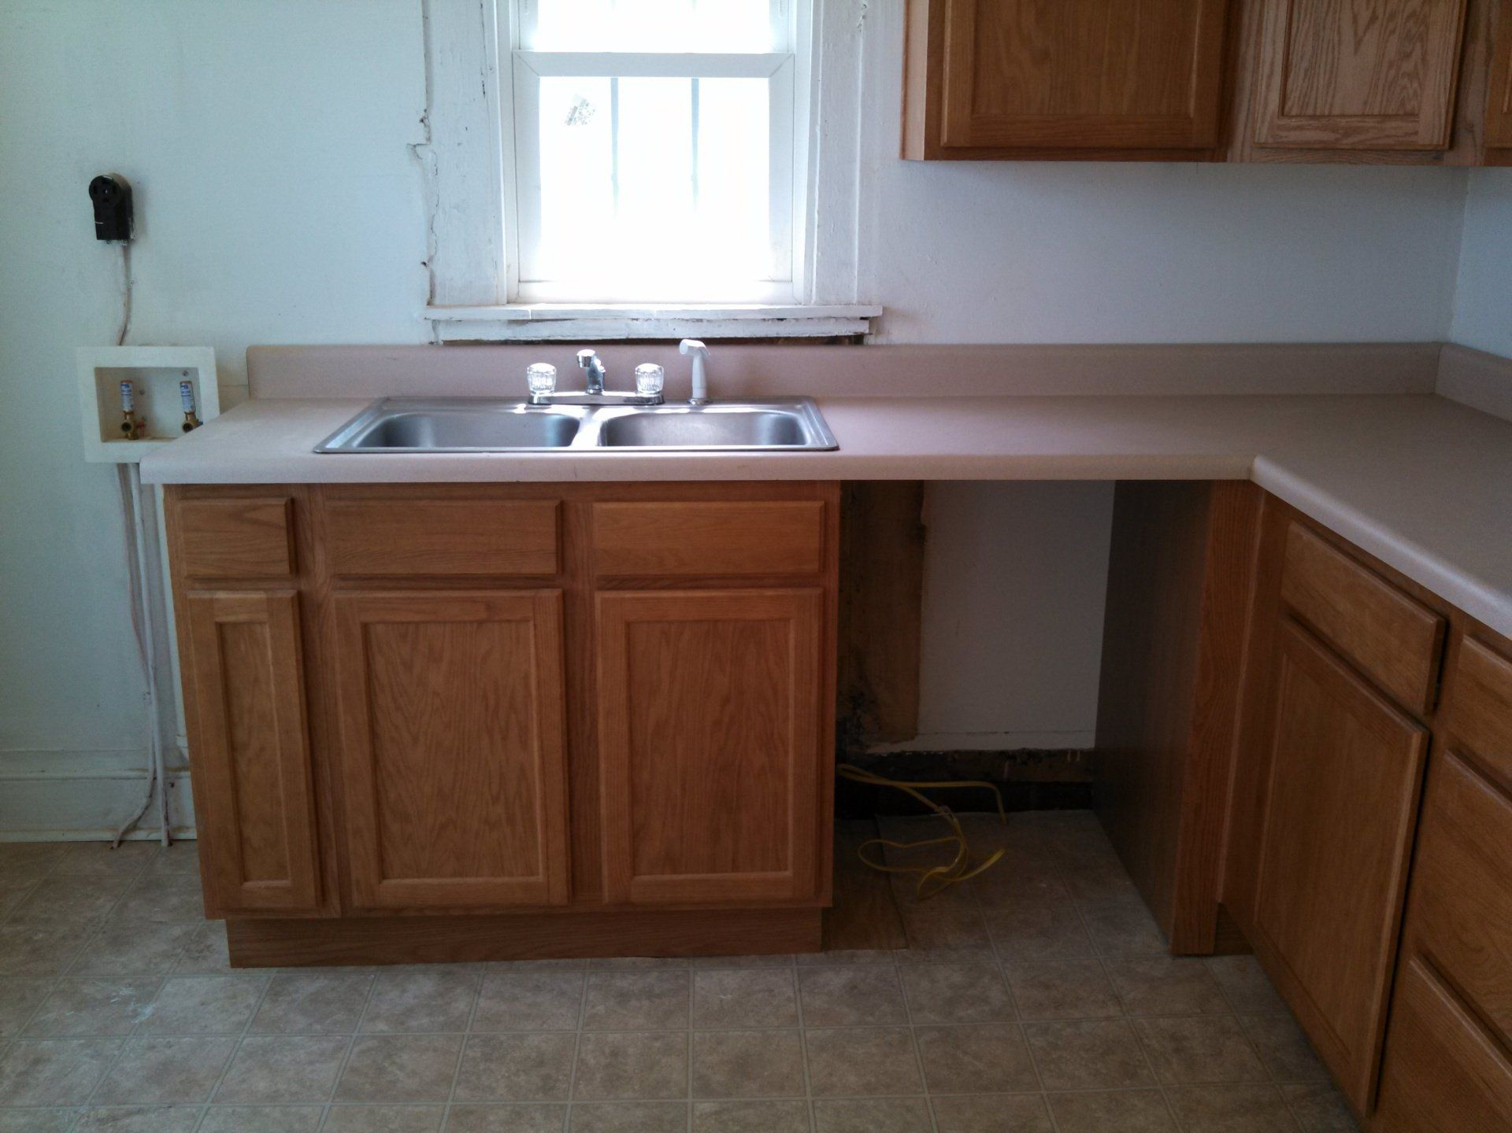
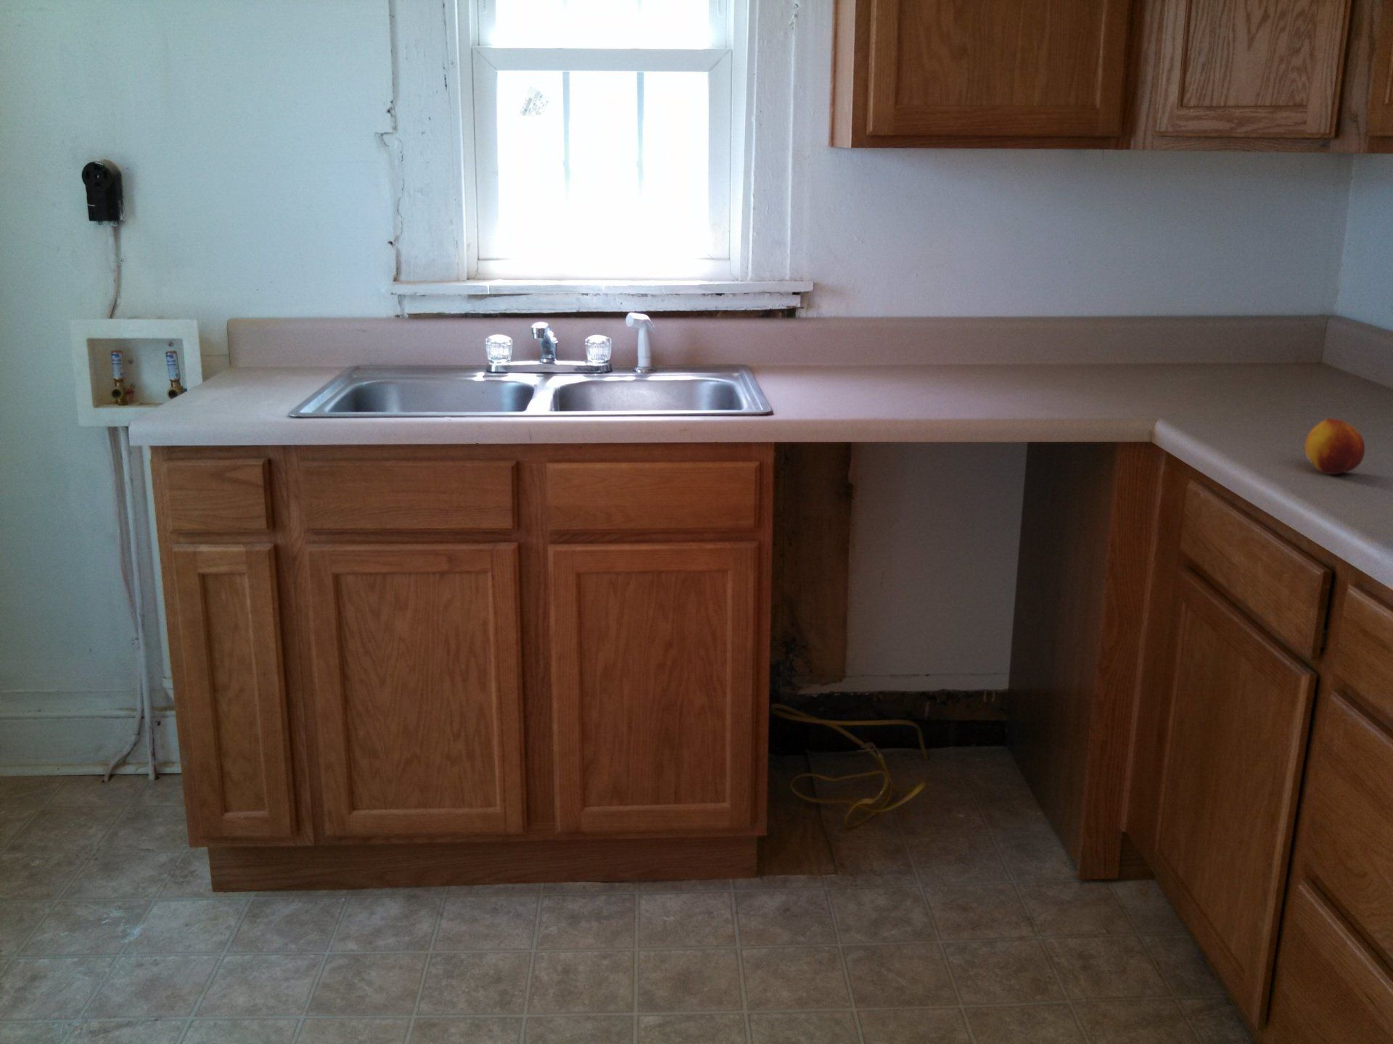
+ fruit [1304,418,1366,475]
